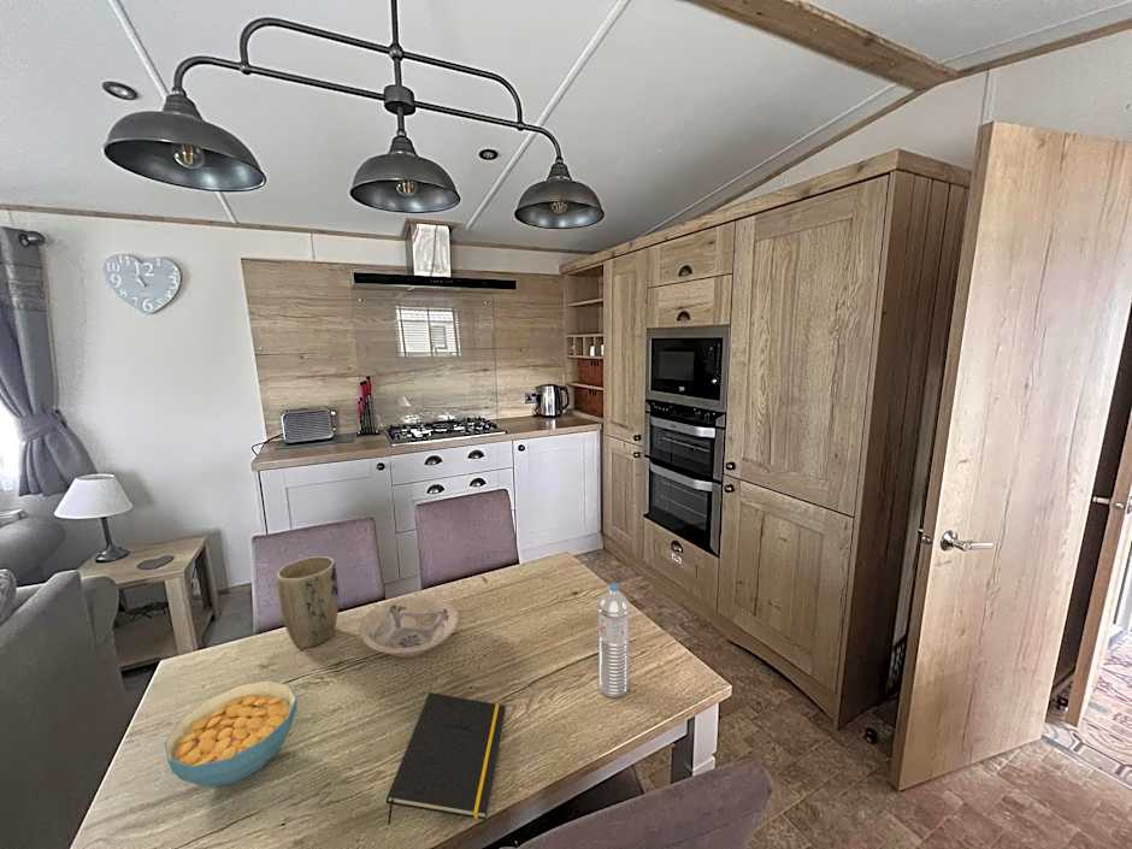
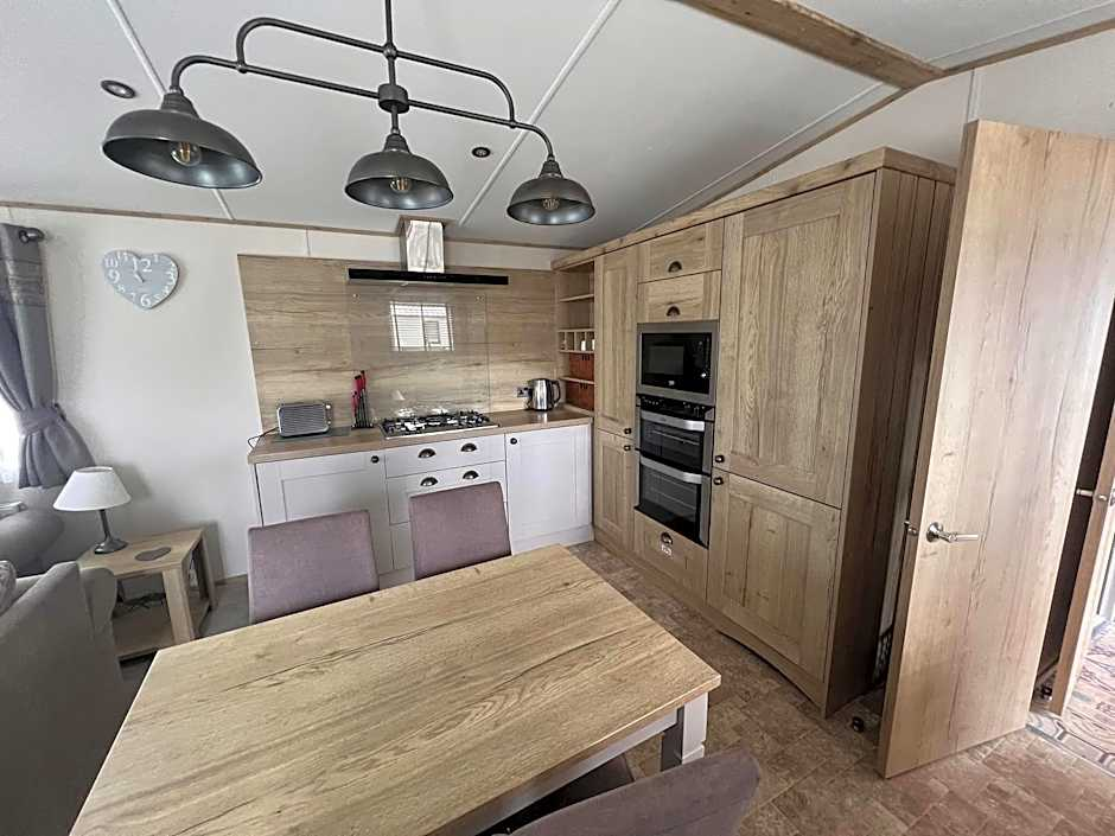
- bowl [358,595,460,659]
- plant pot [276,555,340,649]
- cereal bowl [164,679,297,789]
- notepad [385,691,507,825]
- water bottle [597,583,631,698]
